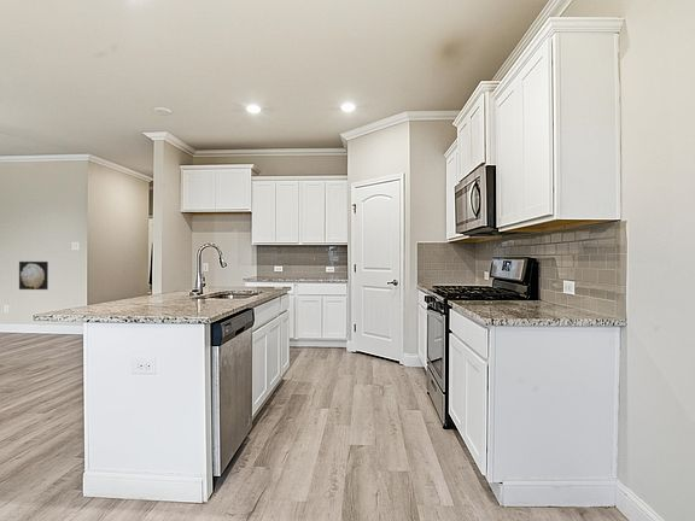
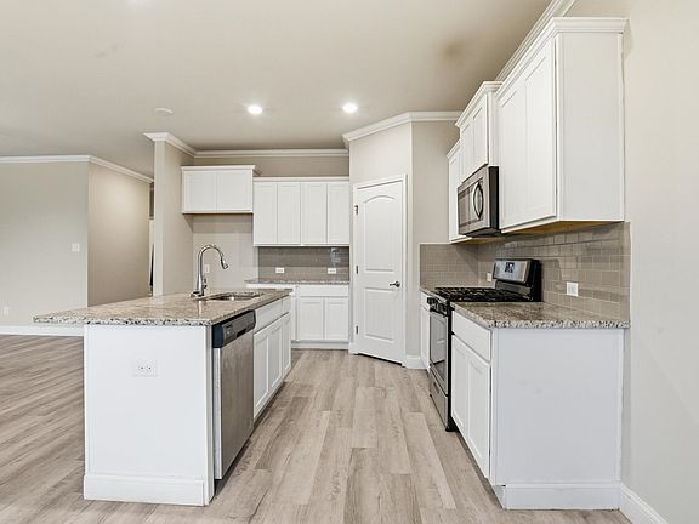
- wall art [18,260,49,291]
